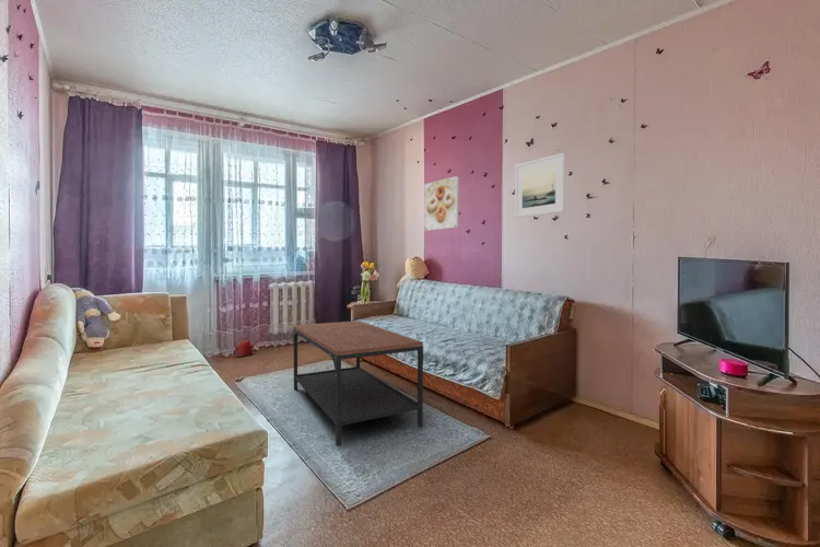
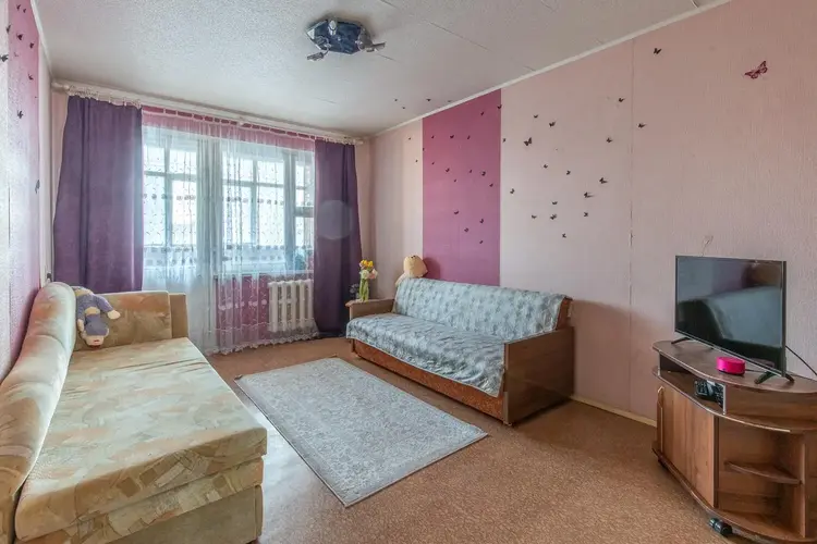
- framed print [514,152,566,219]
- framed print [423,175,460,232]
- coffee table [292,319,424,447]
- watering can [234,337,262,358]
